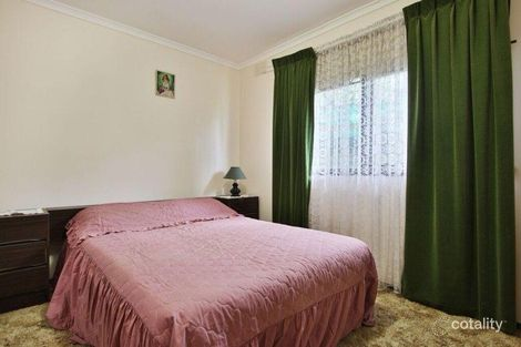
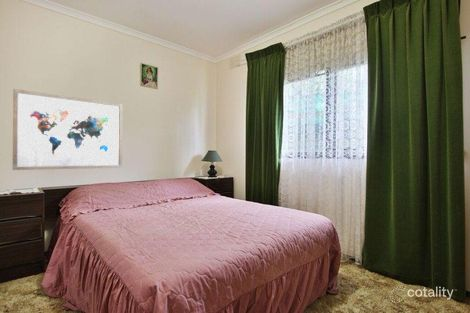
+ wall art [12,88,124,171]
